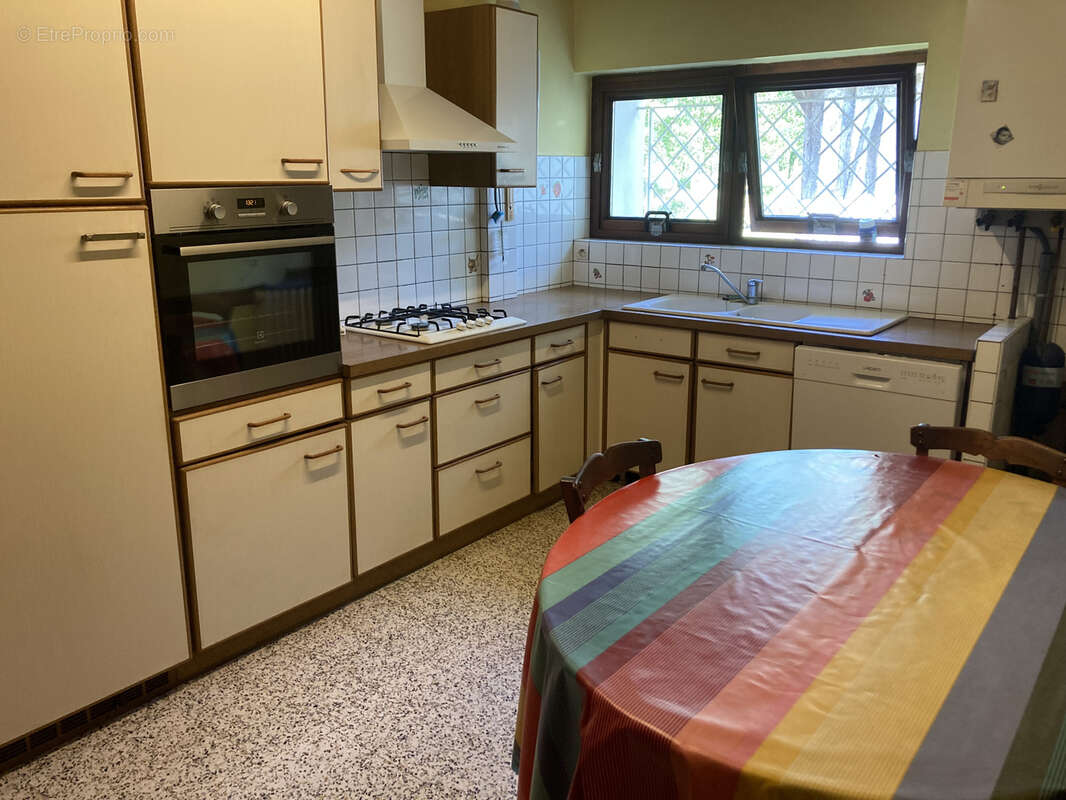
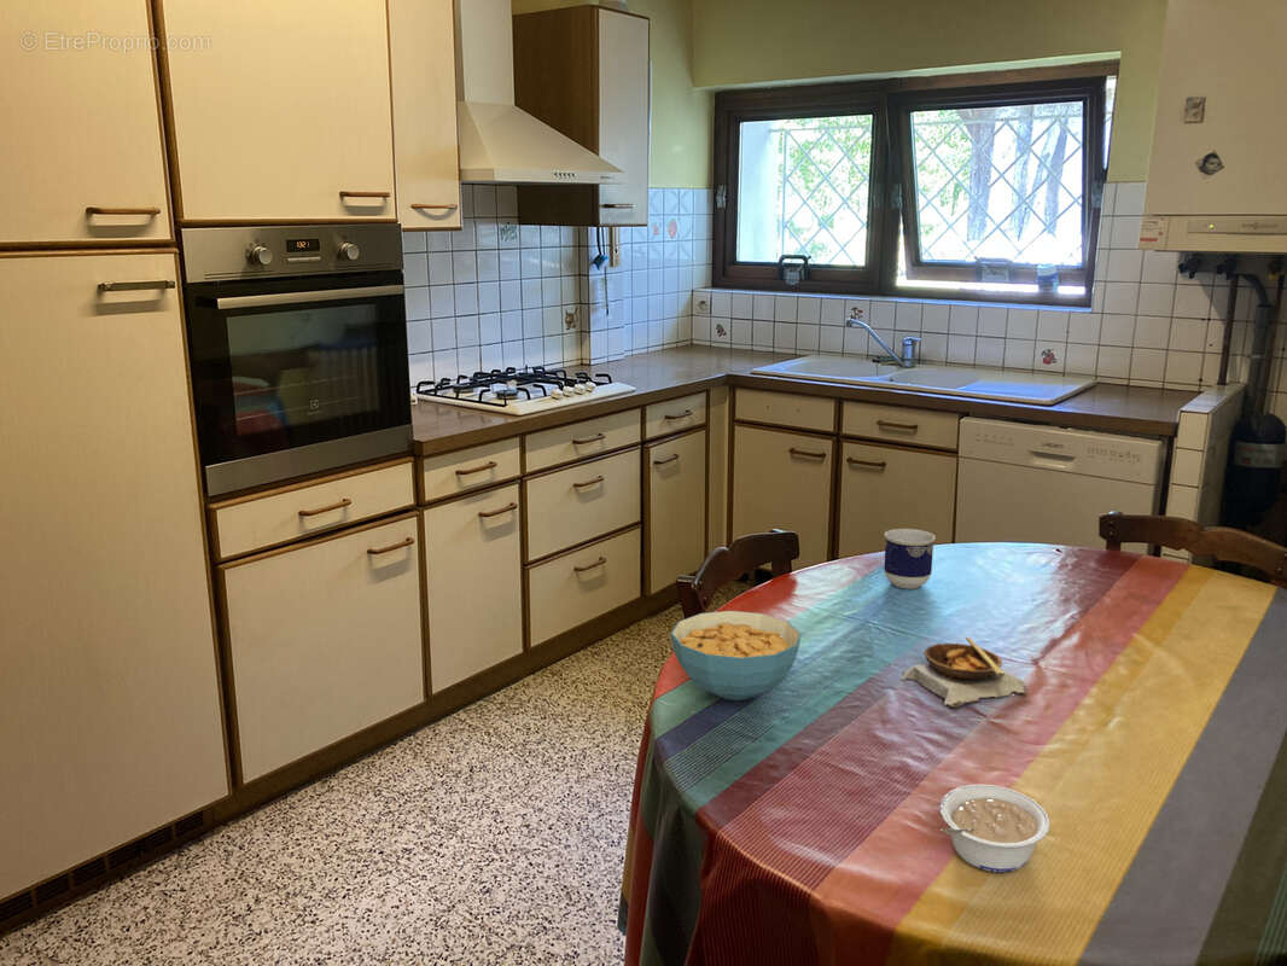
+ cup [883,528,937,589]
+ legume [939,784,1052,873]
+ cereal bowl [670,610,803,702]
+ soup bowl [899,636,1033,709]
